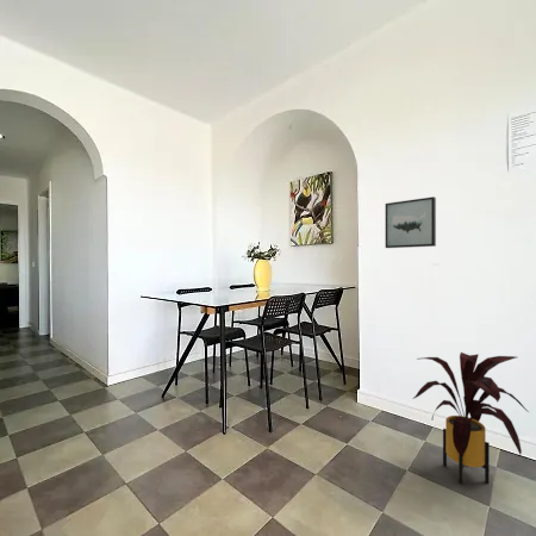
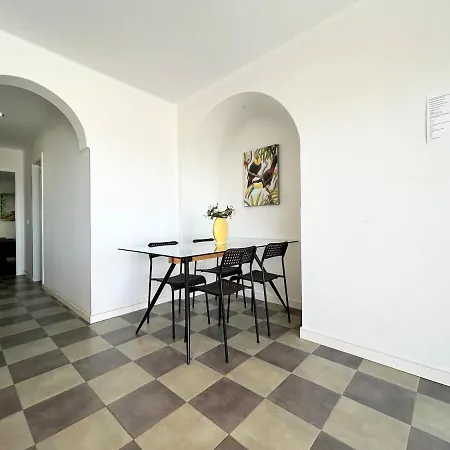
- wall art [385,195,437,249]
- house plant [412,351,530,485]
